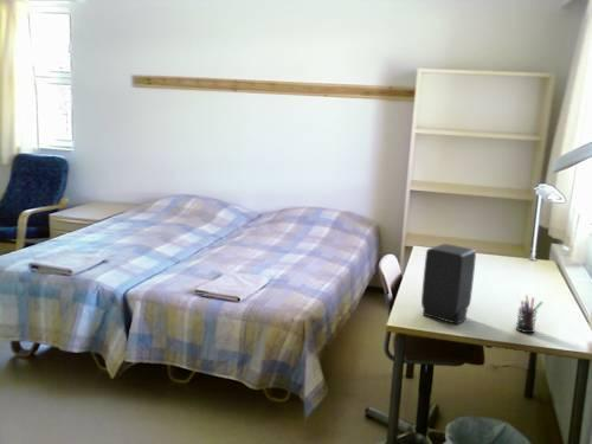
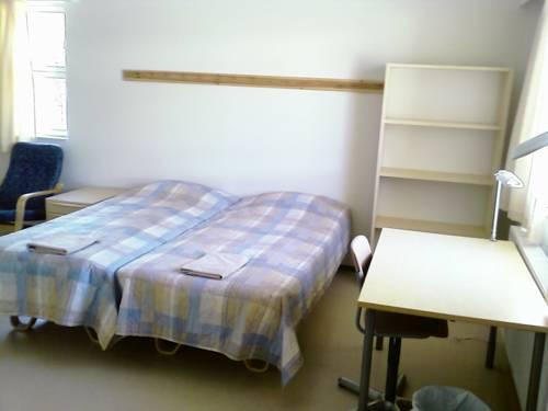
- speaker [420,243,477,326]
- pen holder [515,294,543,334]
